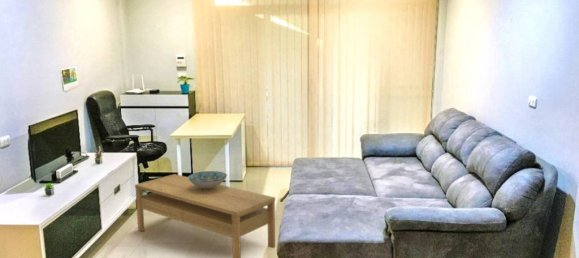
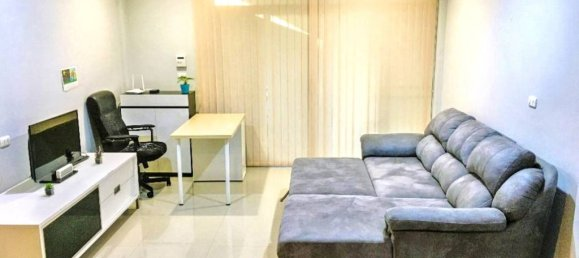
- coffee table [134,173,276,258]
- decorative bowl [187,170,228,189]
